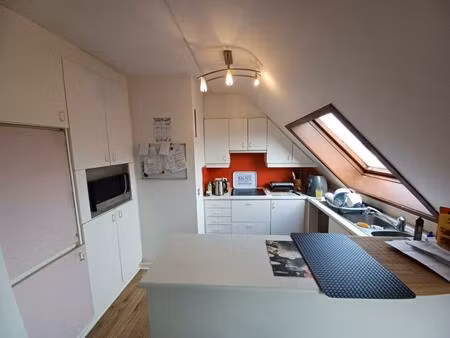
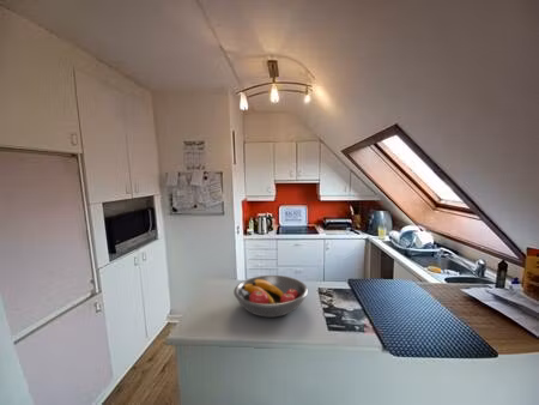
+ fruit bowl [232,274,309,319]
